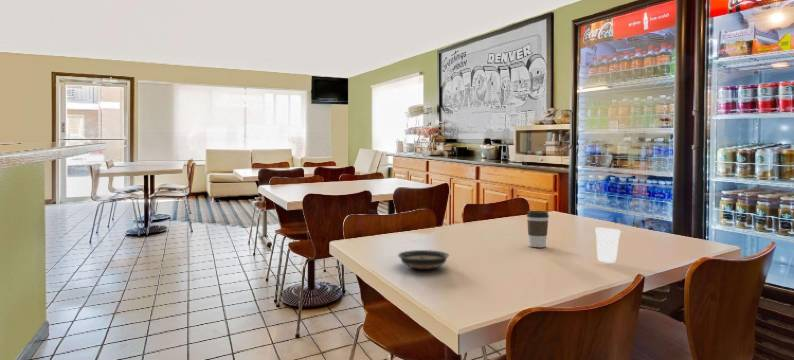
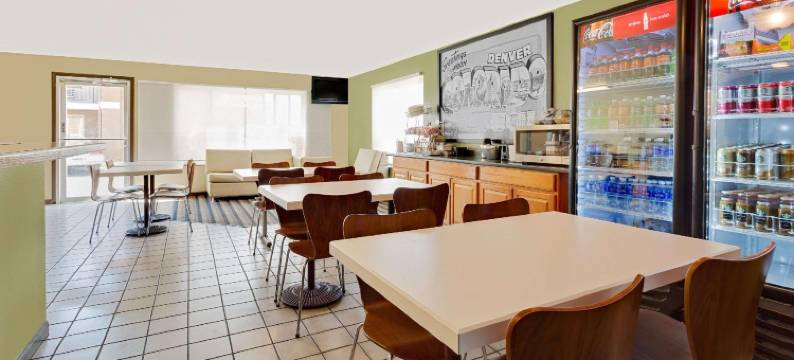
- saucer [397,249,450,270]
- cup [594,227,621,263]
- coffee cup [526,210,550,248]
